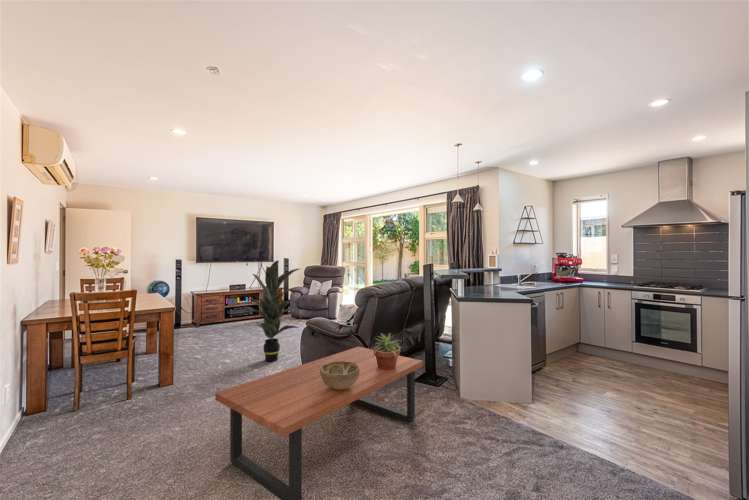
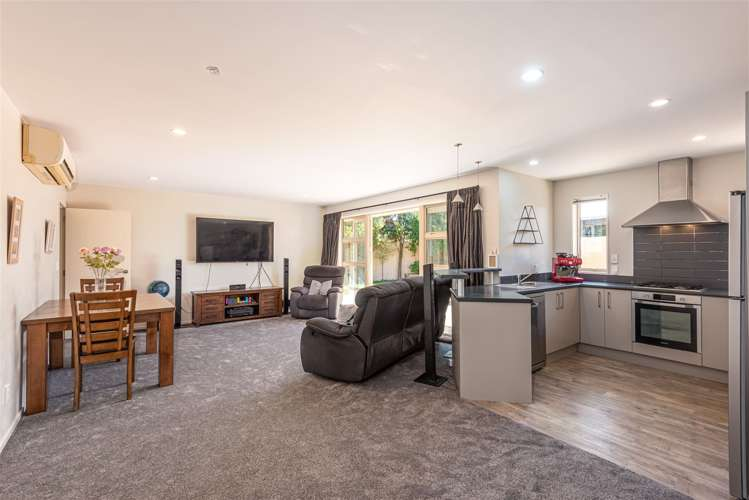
- decorative bowl [320,361,360,390]
- indoor plant [241,259,302,363]
- potted plant [368,332,403,370]
- coffee table [214,346,424,500]
